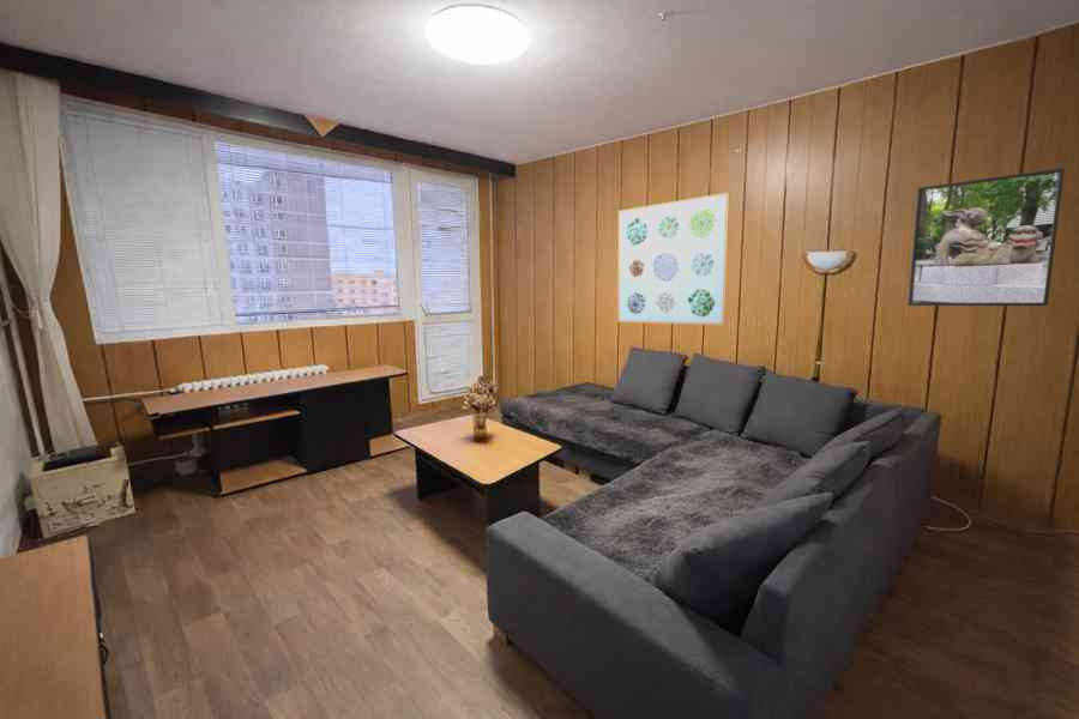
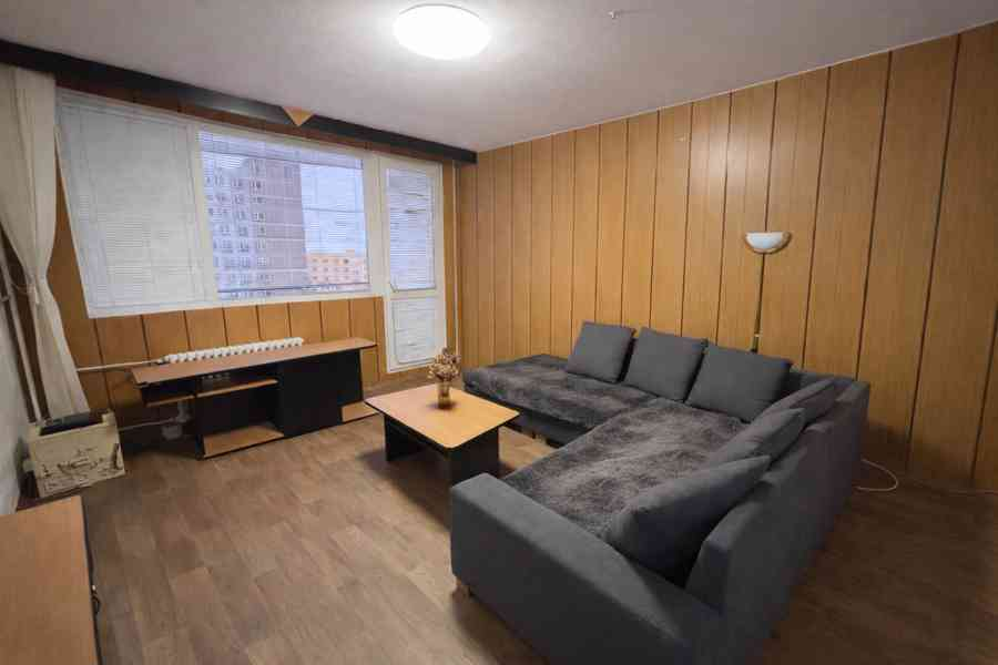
- wall art [617,192,730,326]
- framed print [906,167,1066,307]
